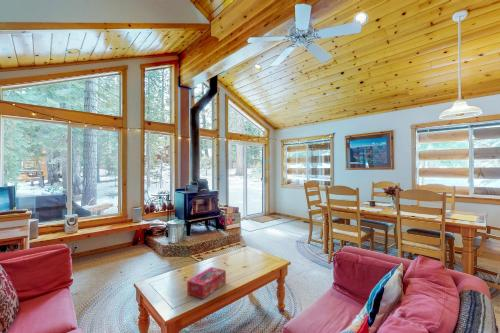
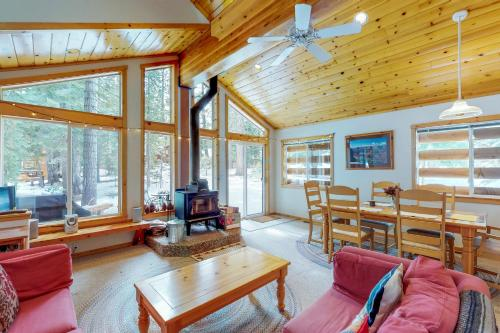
- tissue box [186,266,227,300]
